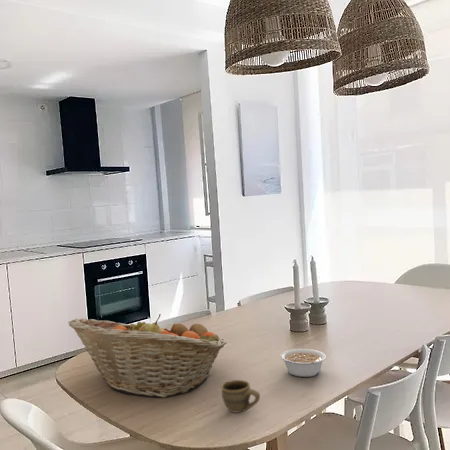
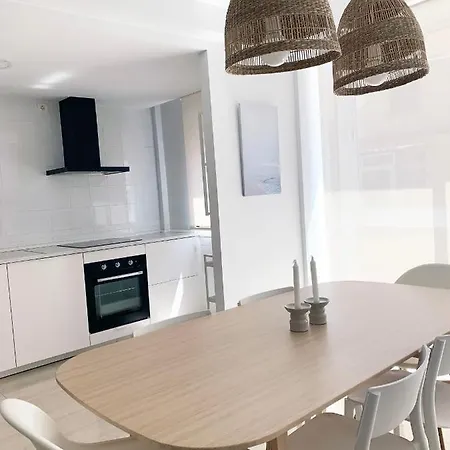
- legume [279,348,327,378]
- fruit basket [67,313,227,399]
- cup [220,379,261,414]
